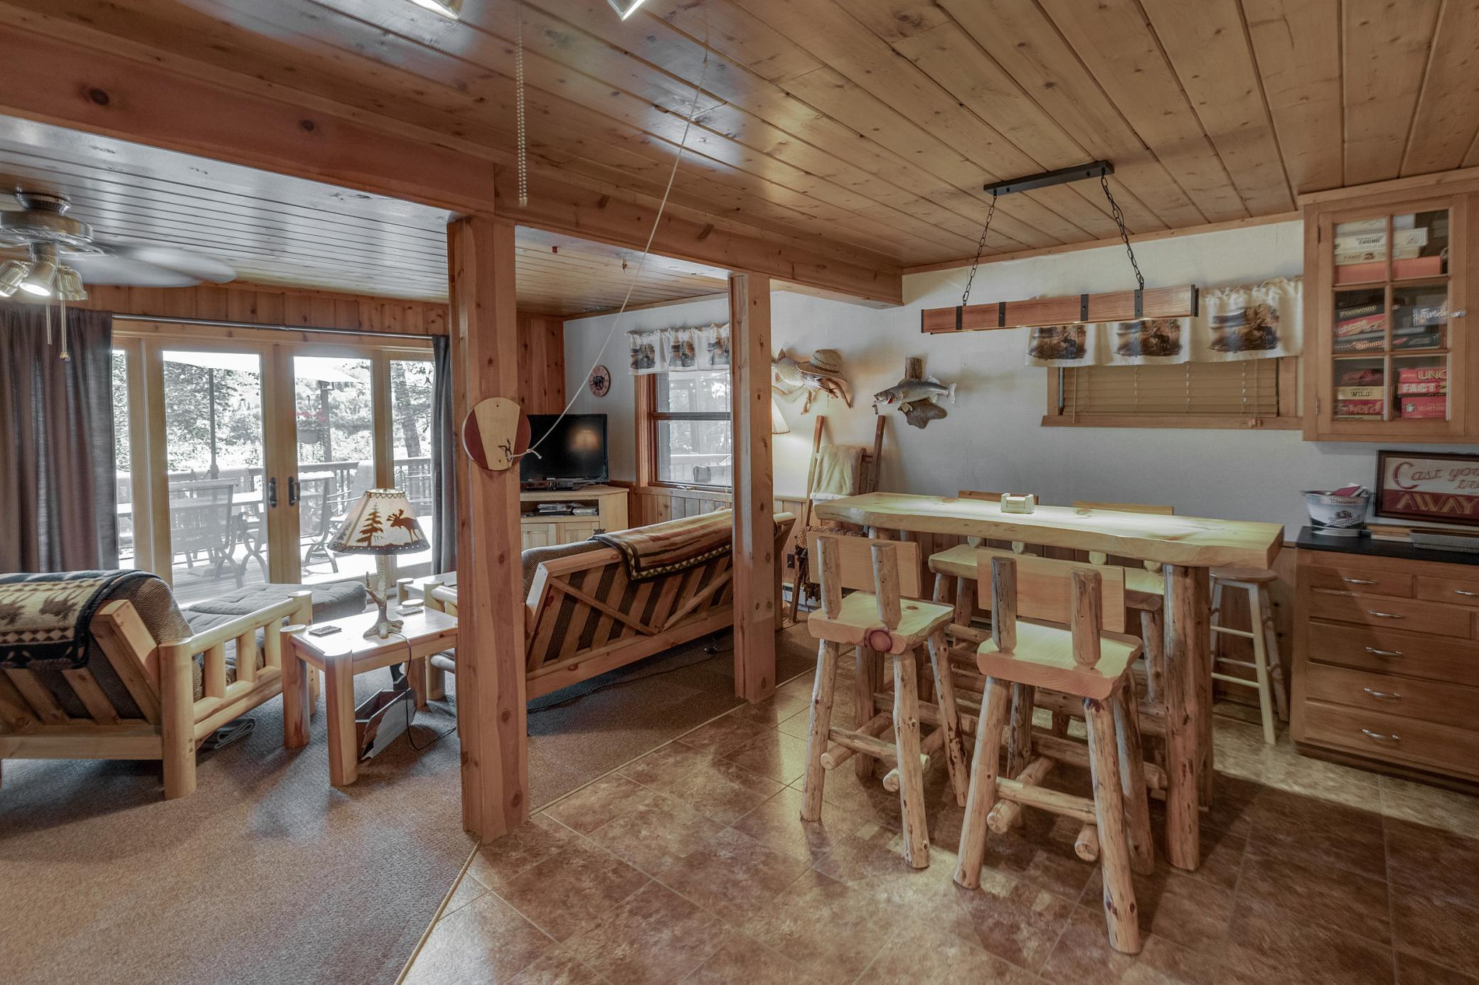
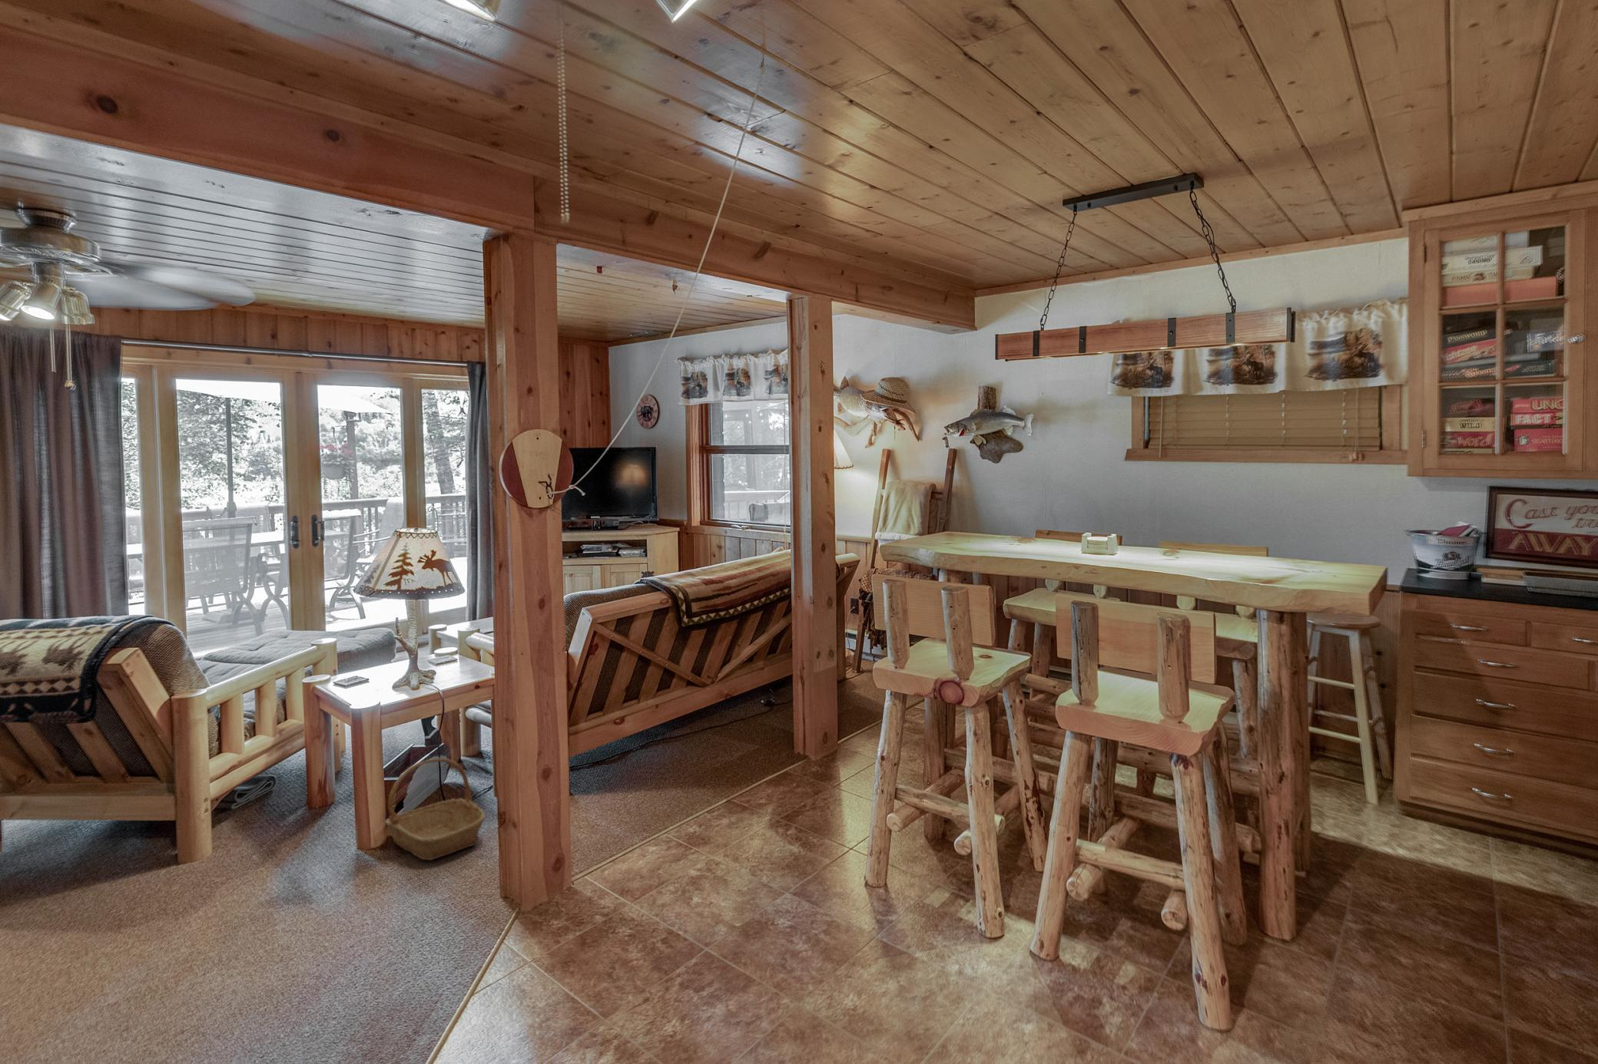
+ basket [384,758,486,861]
